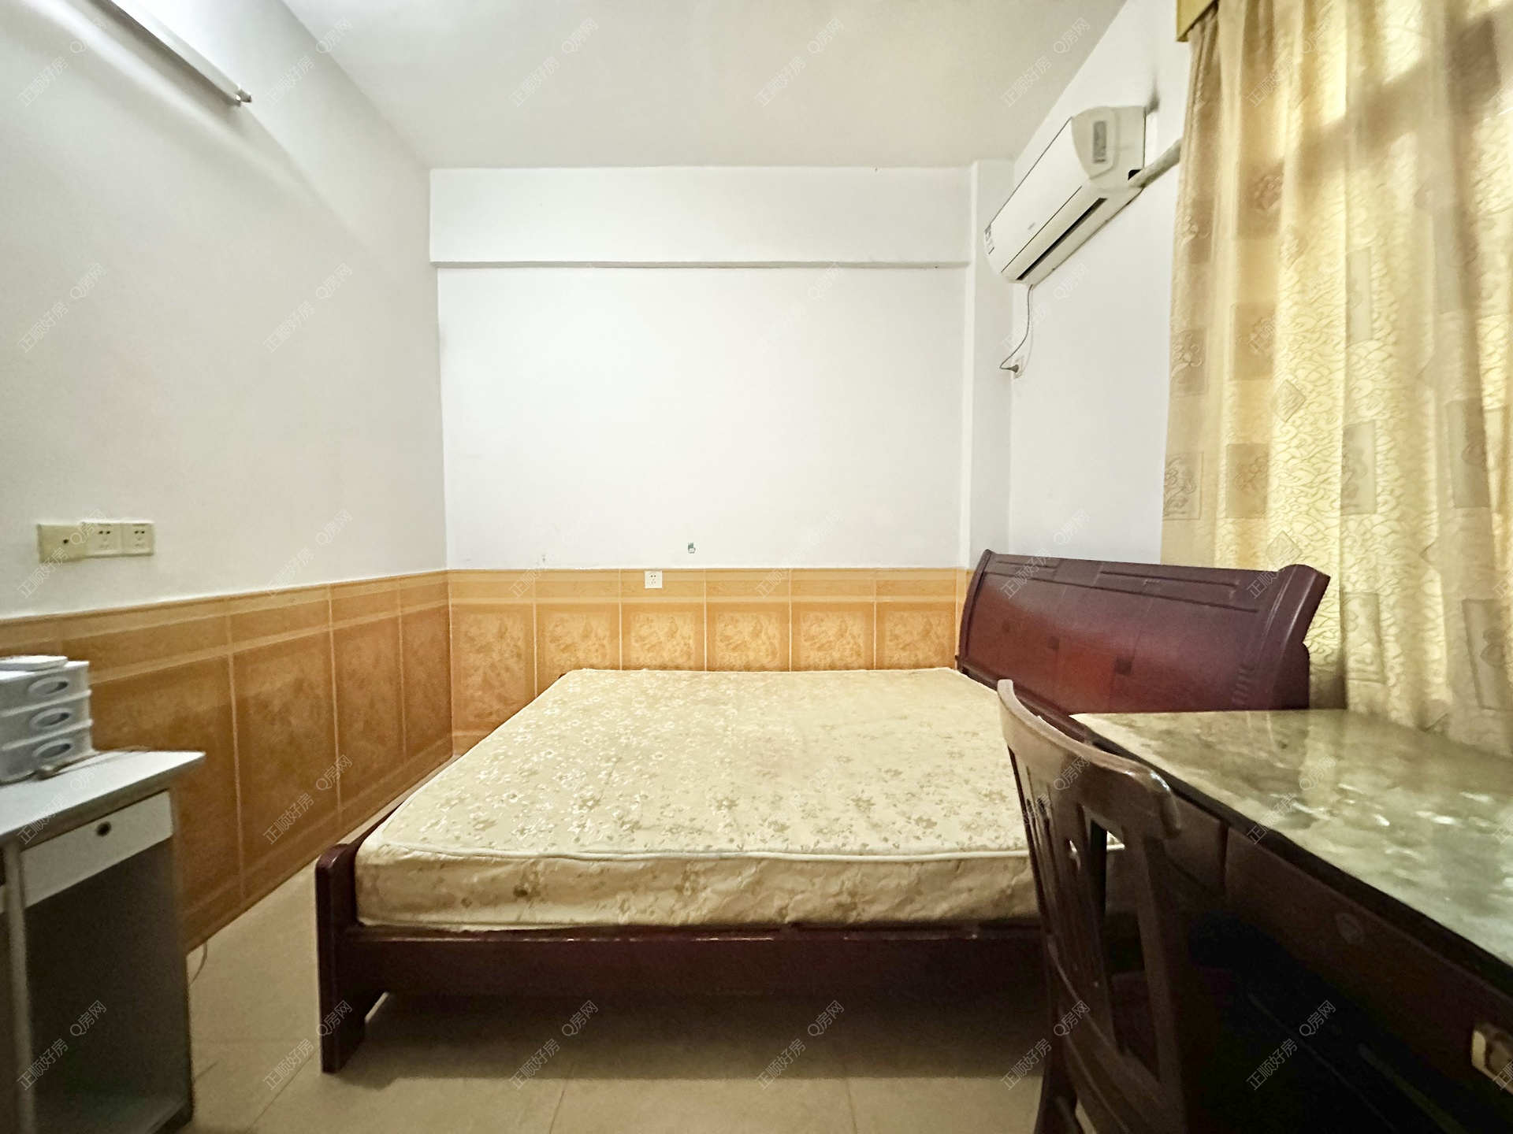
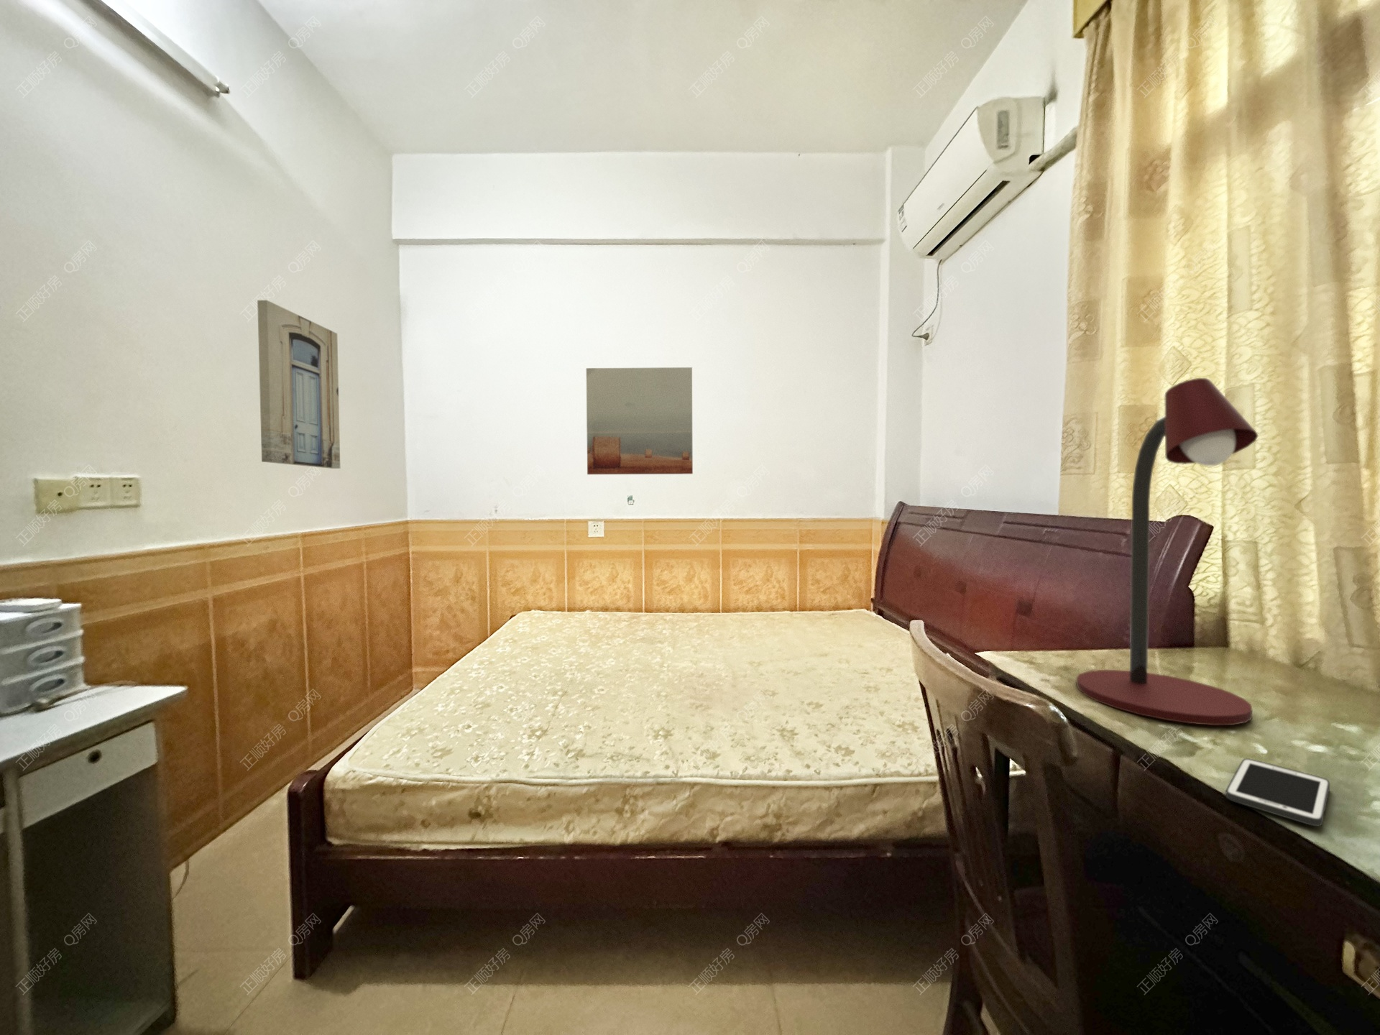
+ cell phone [1226,758,1330,827]
+ wall art [256,300,341,470]
+ desk lamp [1076,377,1258,726]
+ wall art [586,366,693,475]
